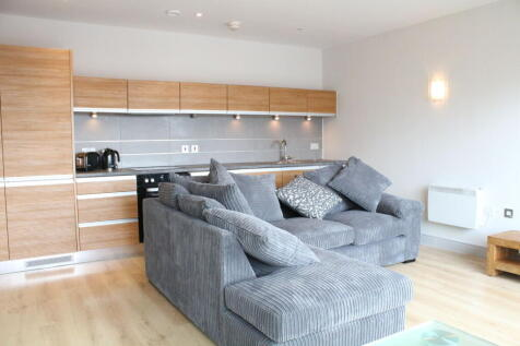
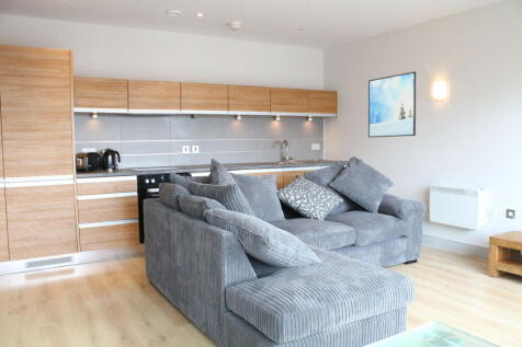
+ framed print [367,70,417,139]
